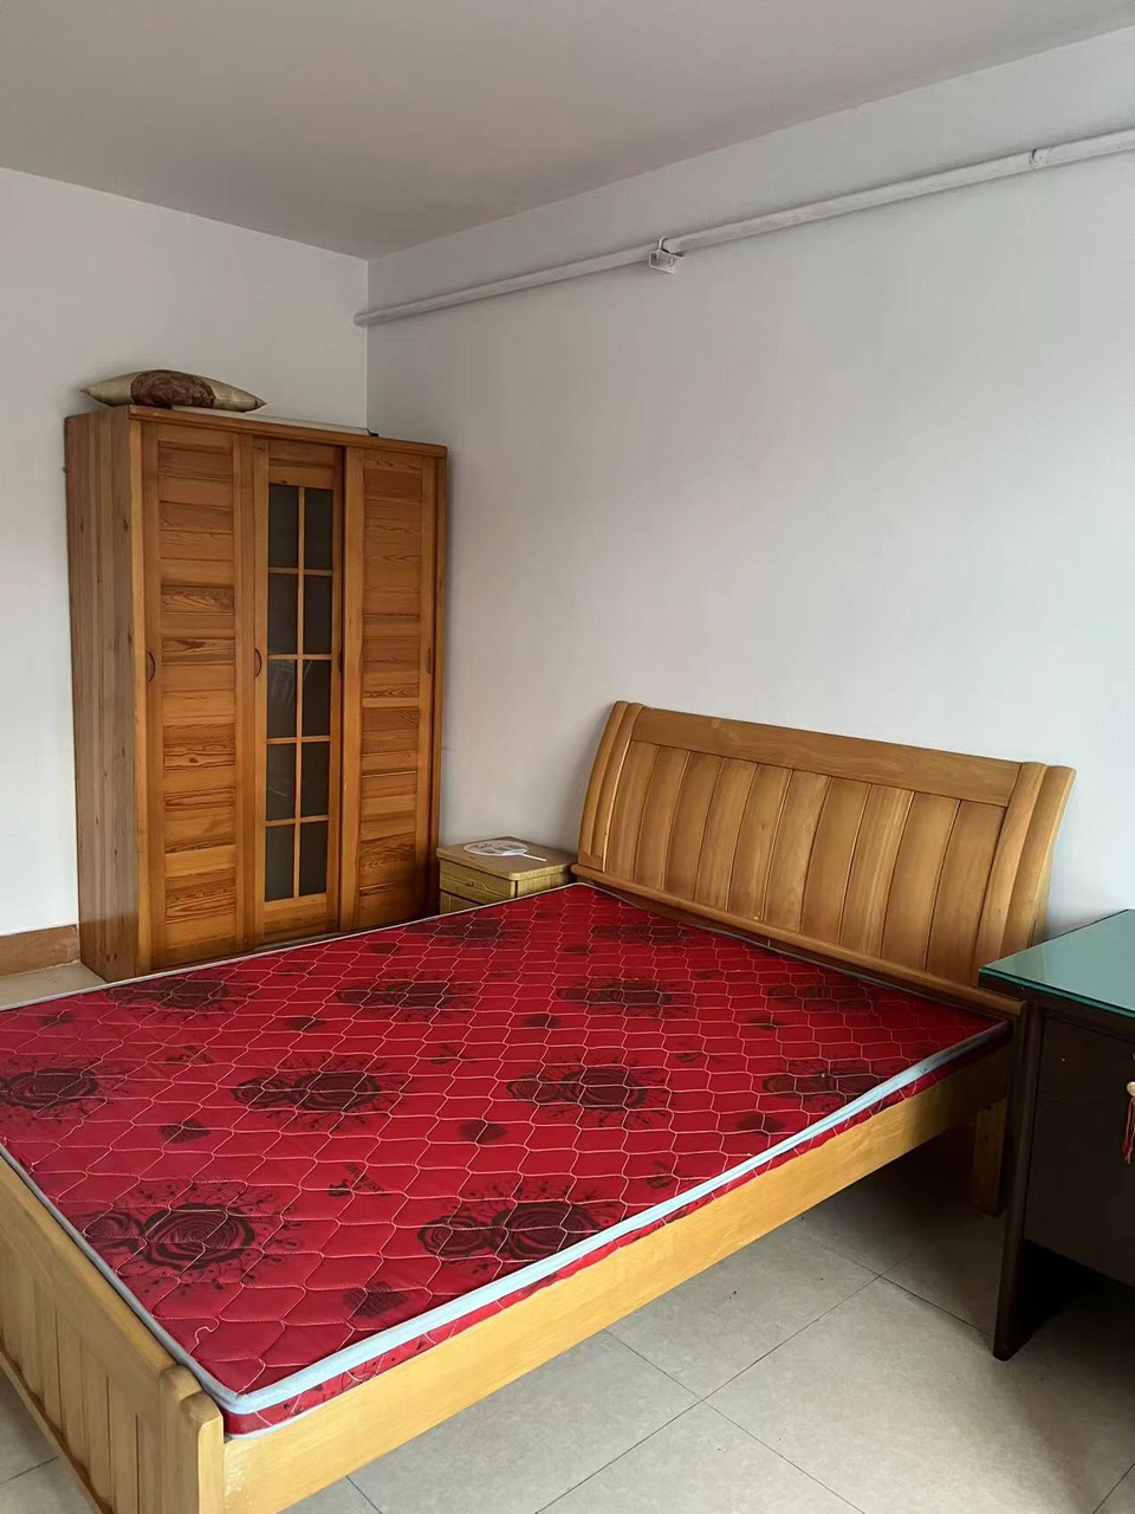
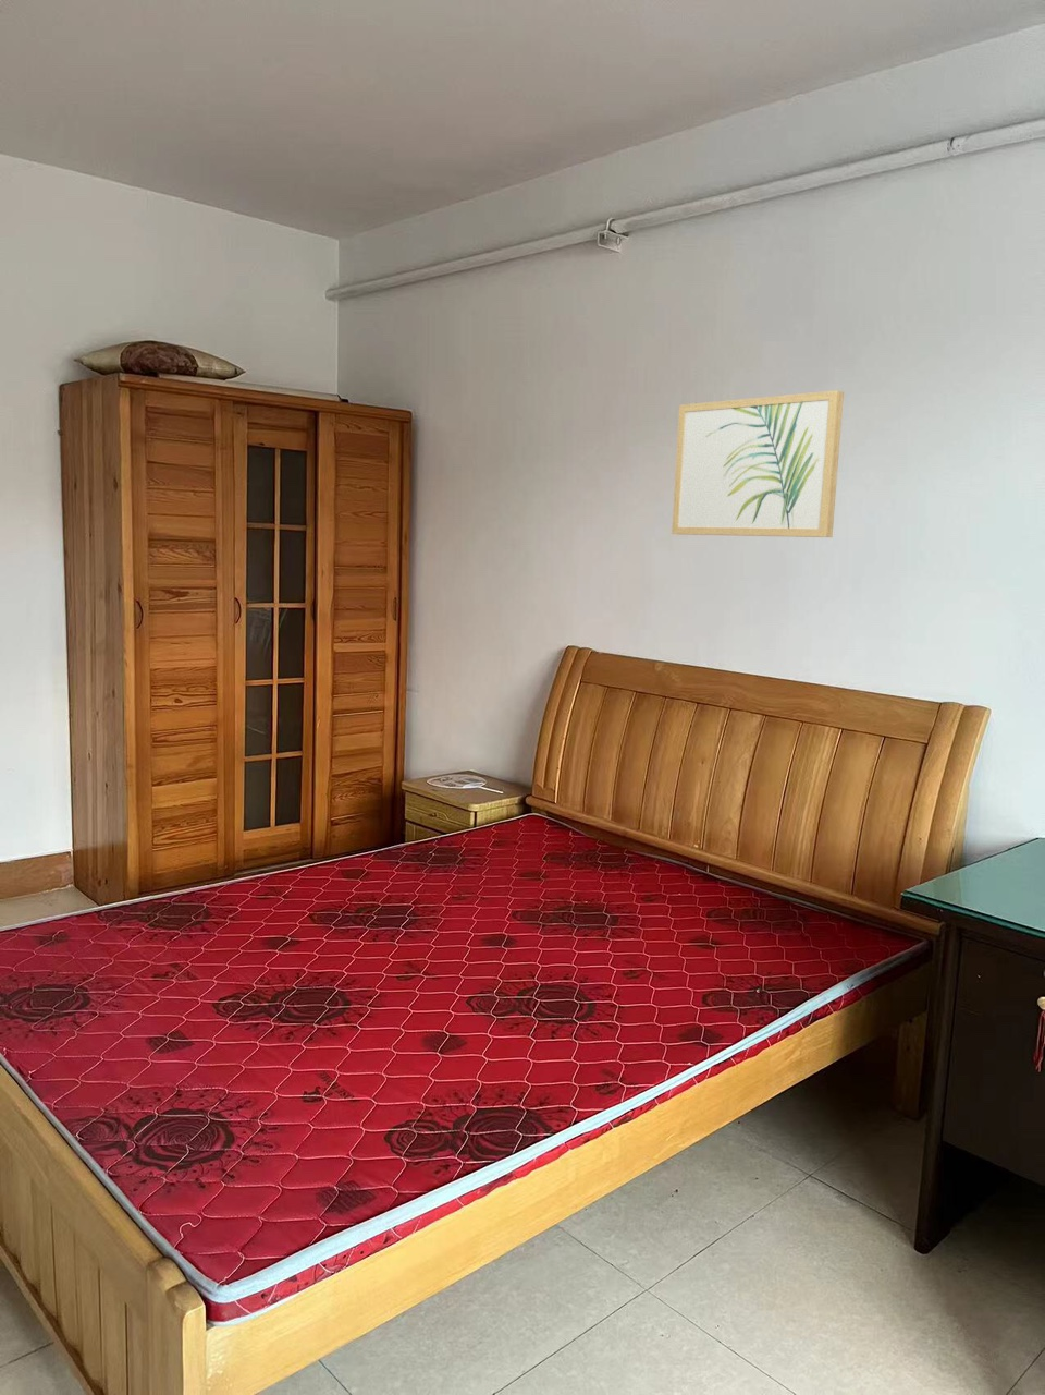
+ wall art [671,389,845,538]
